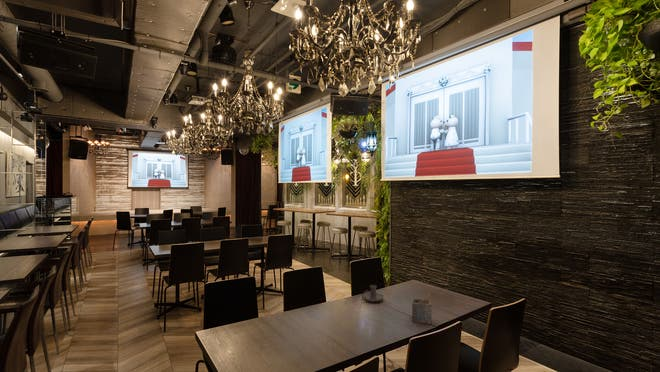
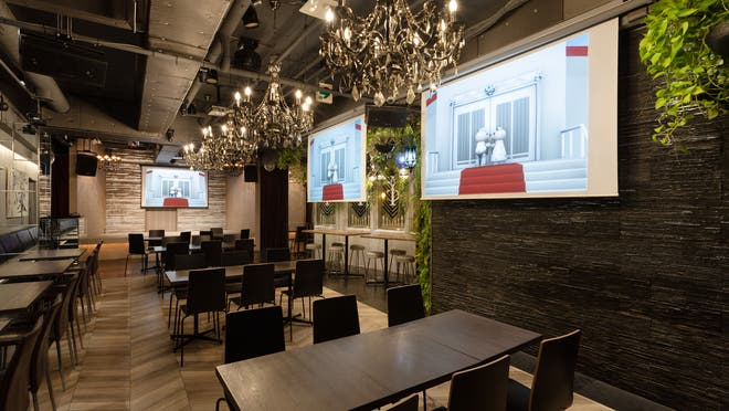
- napkin holder [411,294,432,325]
- candle holder [361,284,385,303]
